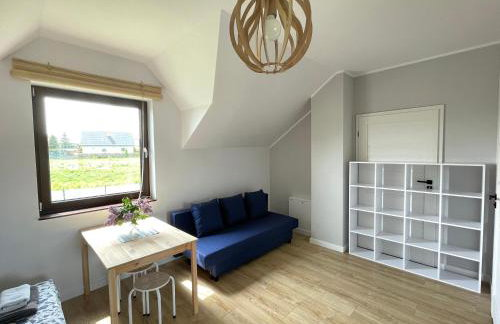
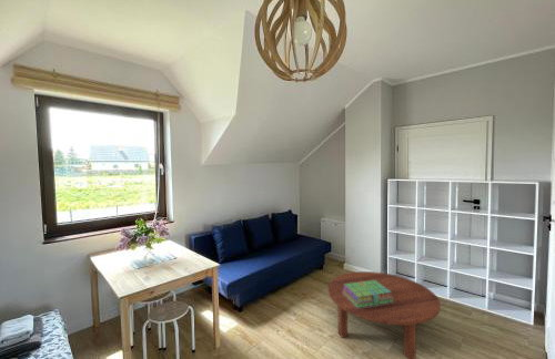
+ stack of books [342,280,393,308]
+ coffee table [326,270,442,359]
